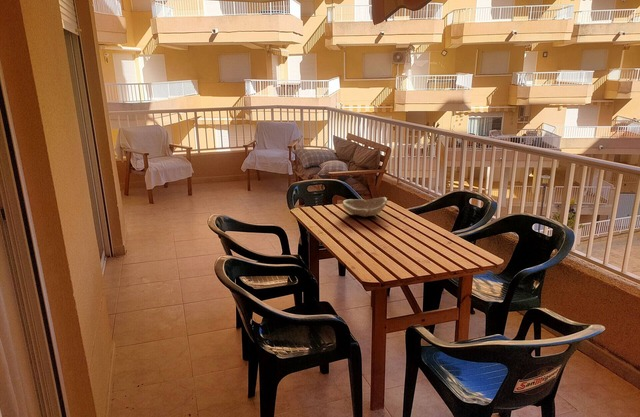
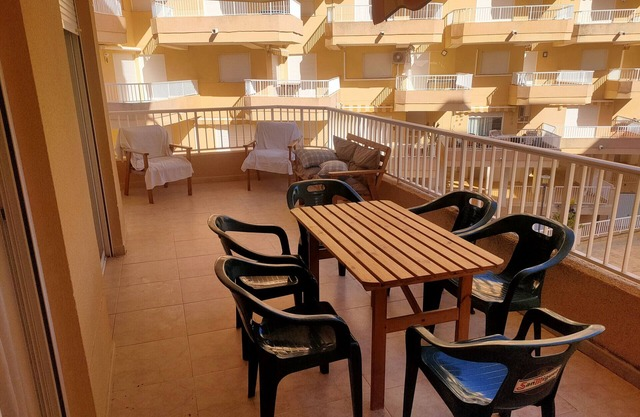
- bowl [342,196,388,218]
